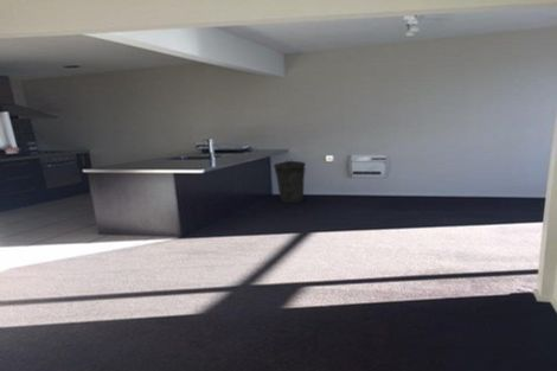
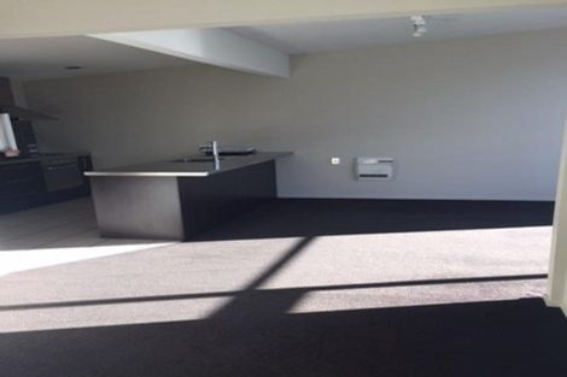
- trash can [273,158,307,204]
